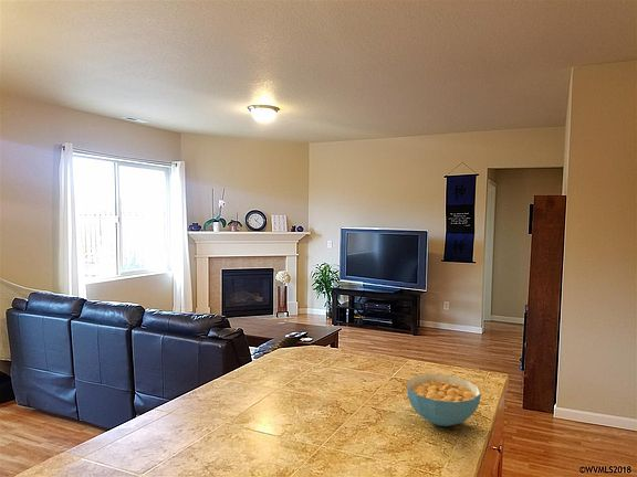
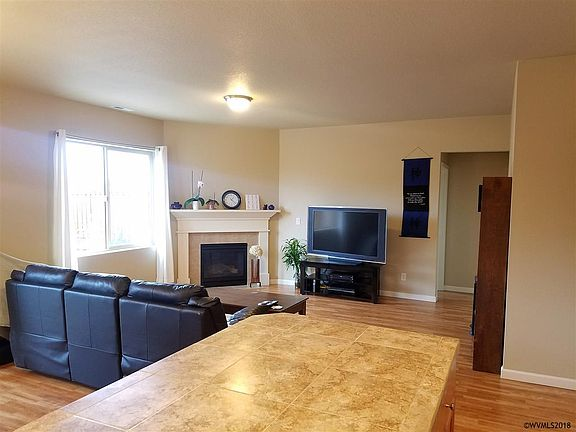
- cereal bowl [406,373,482,427]
